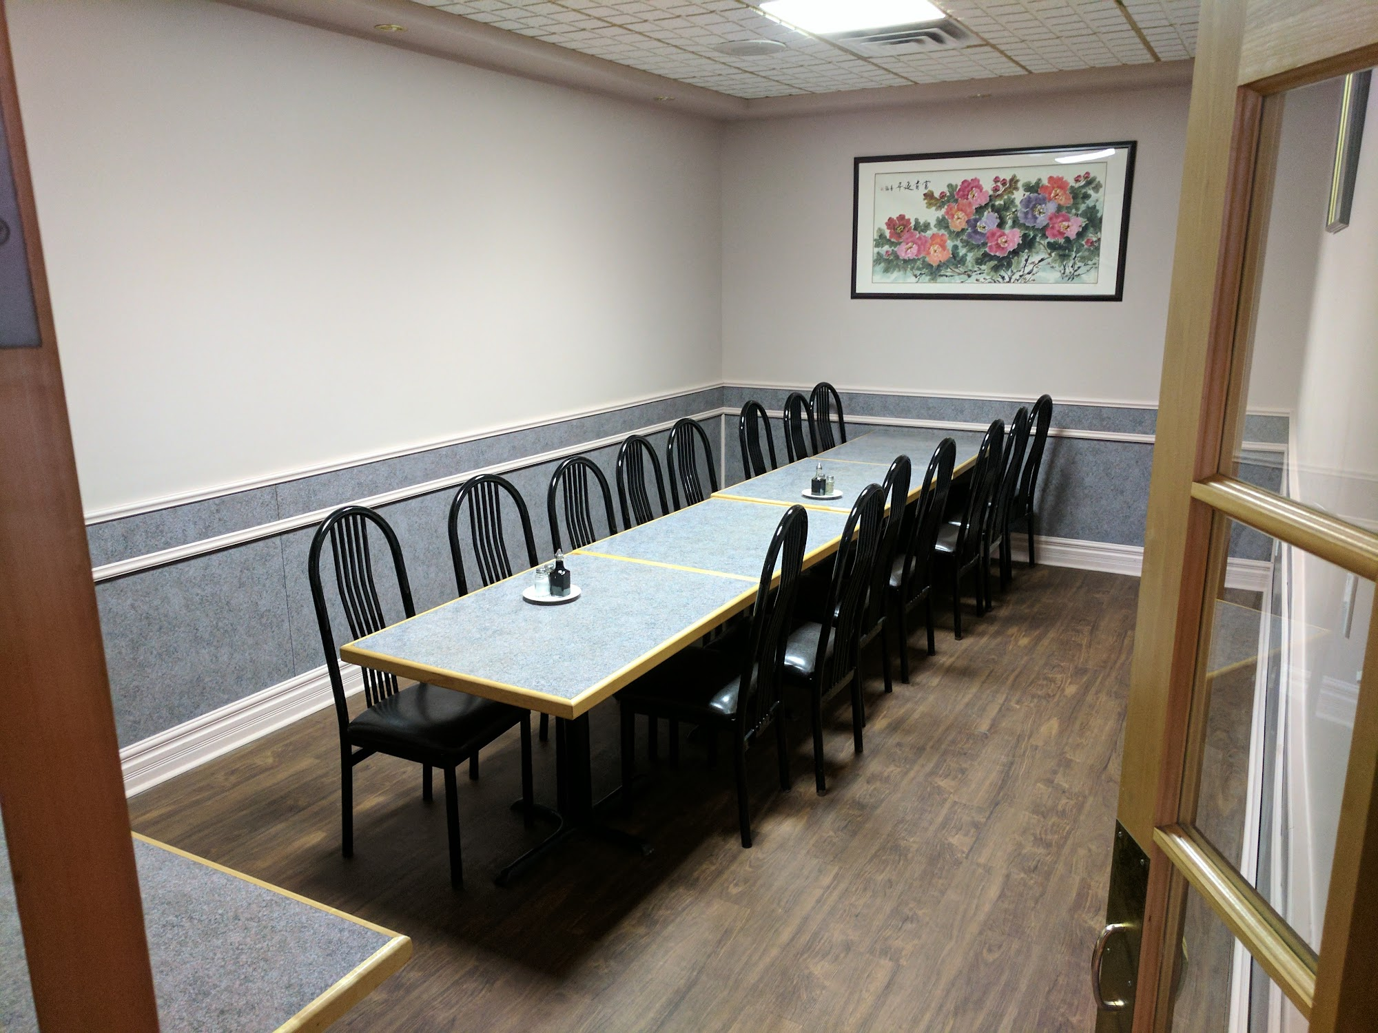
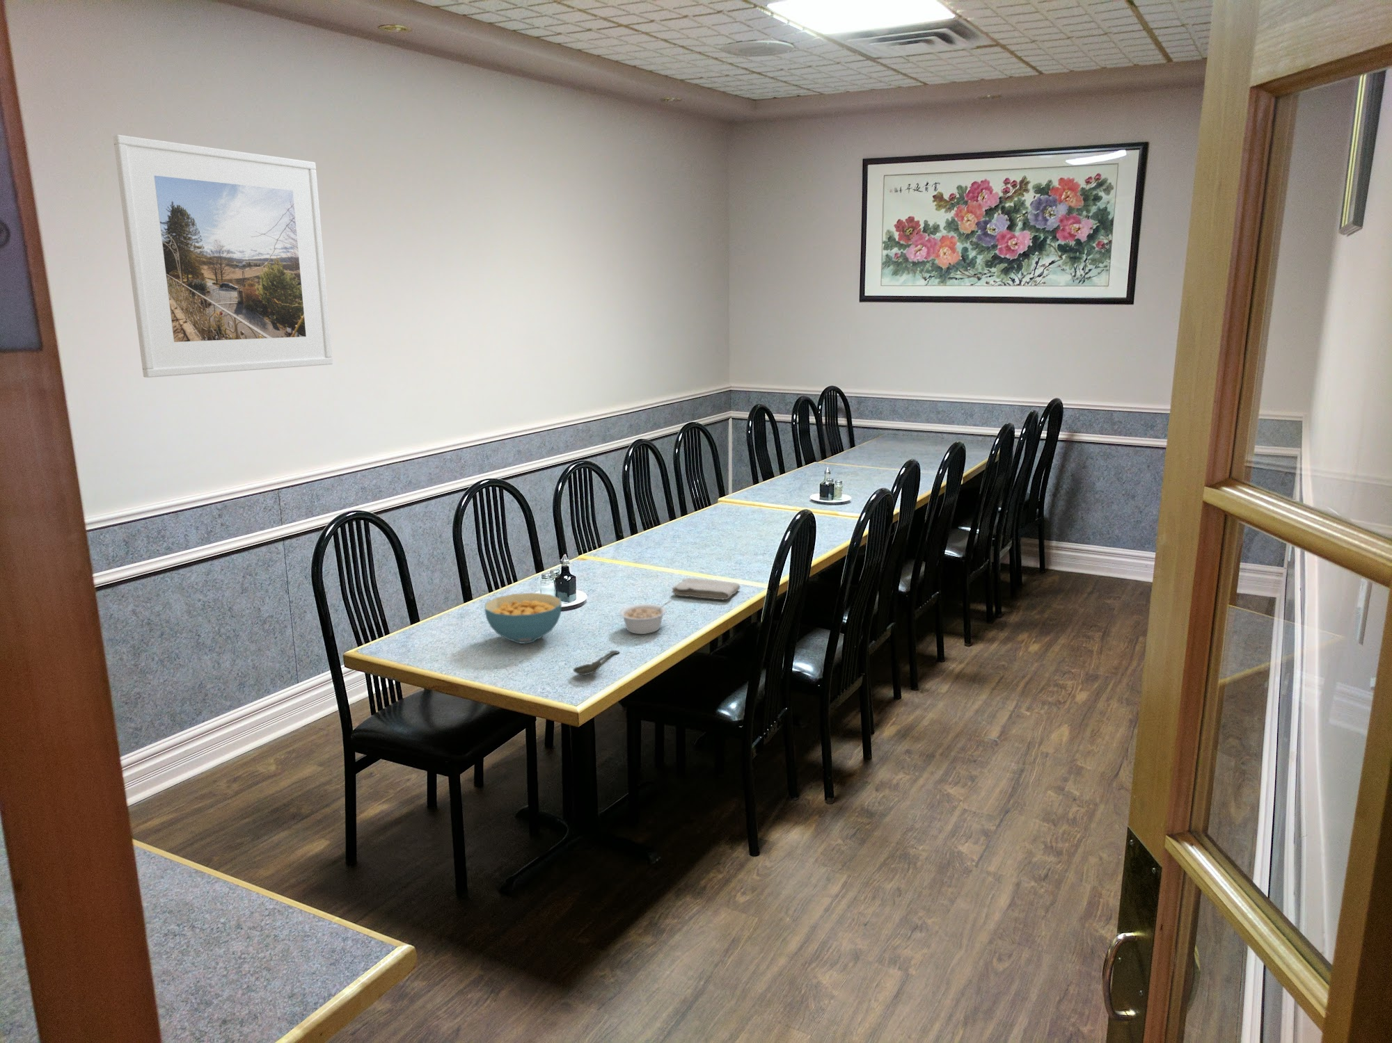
+ cereal bowl [483,593,562,644]
+ washcloth [671,577,741,600]
+ spoon [573,650,620,676]
+ legume [619,599,672,634]
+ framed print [112,134,333,378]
